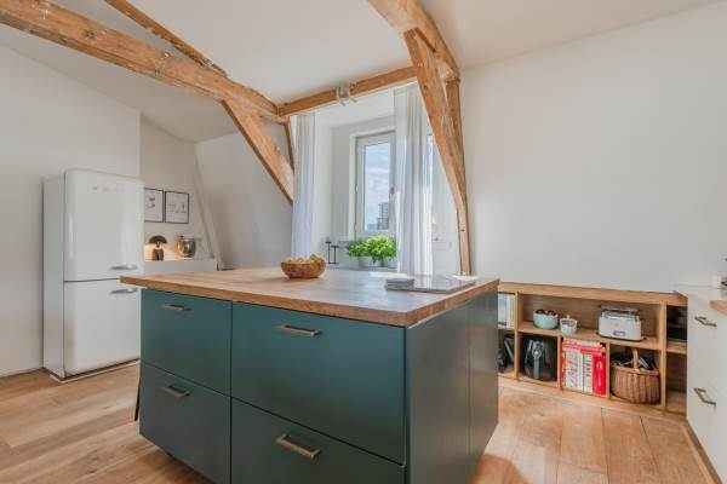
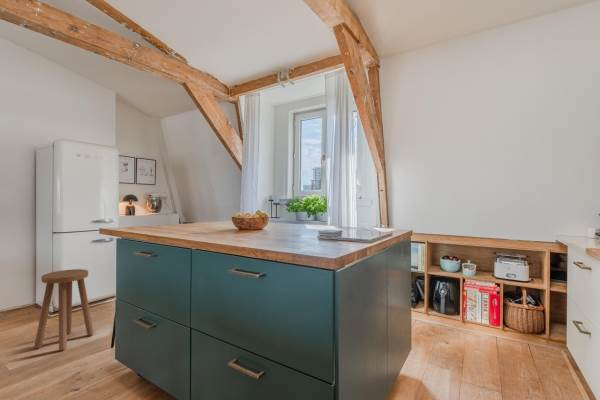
+ stool [33,268,95,352]
